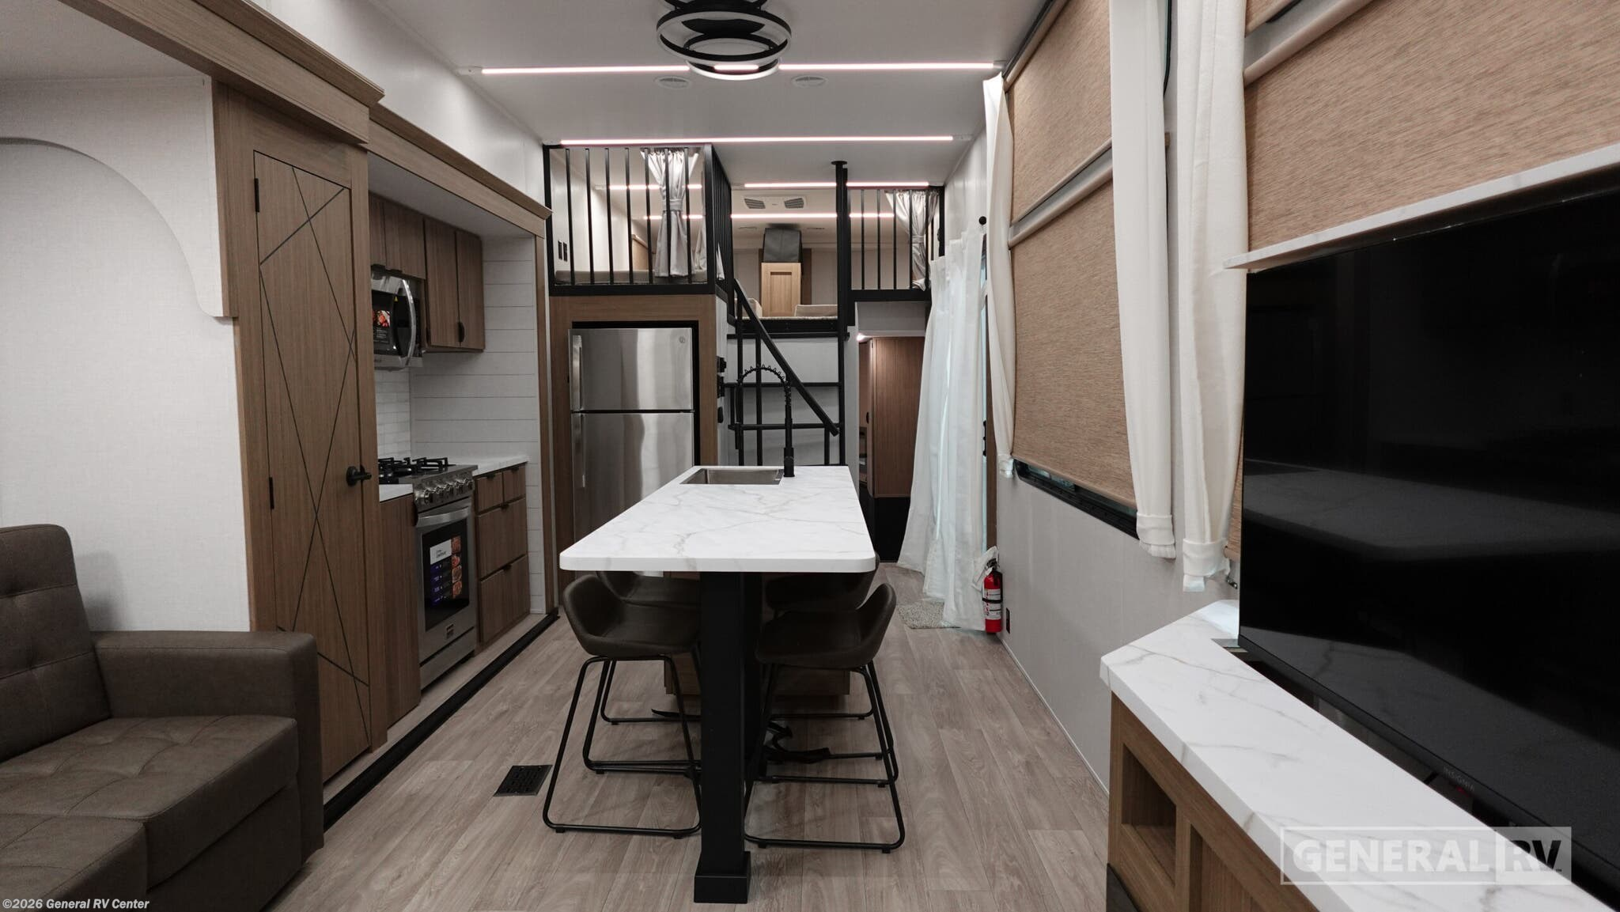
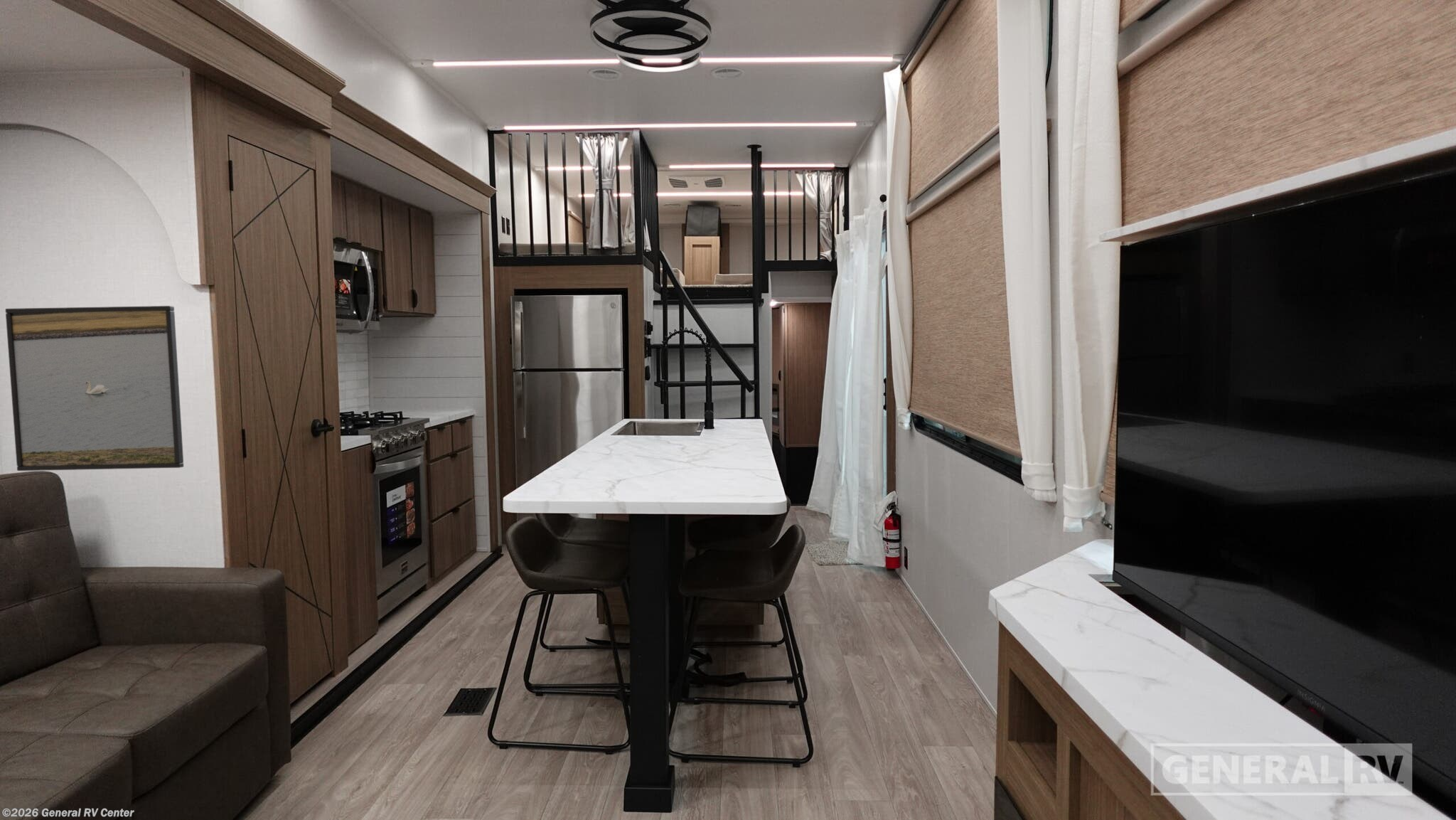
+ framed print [4,305,184,472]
